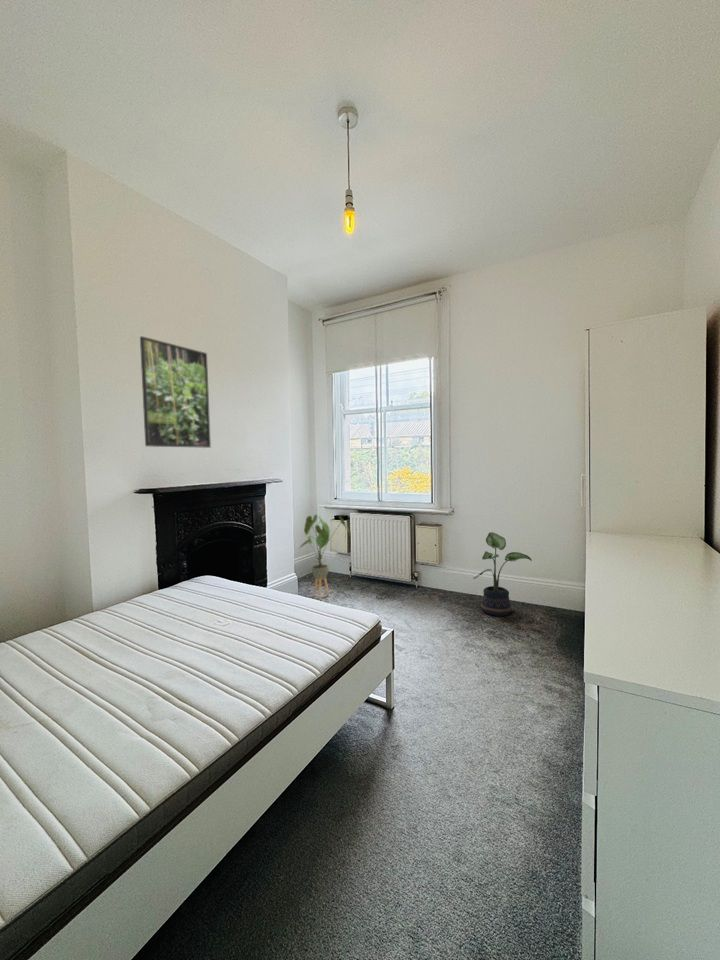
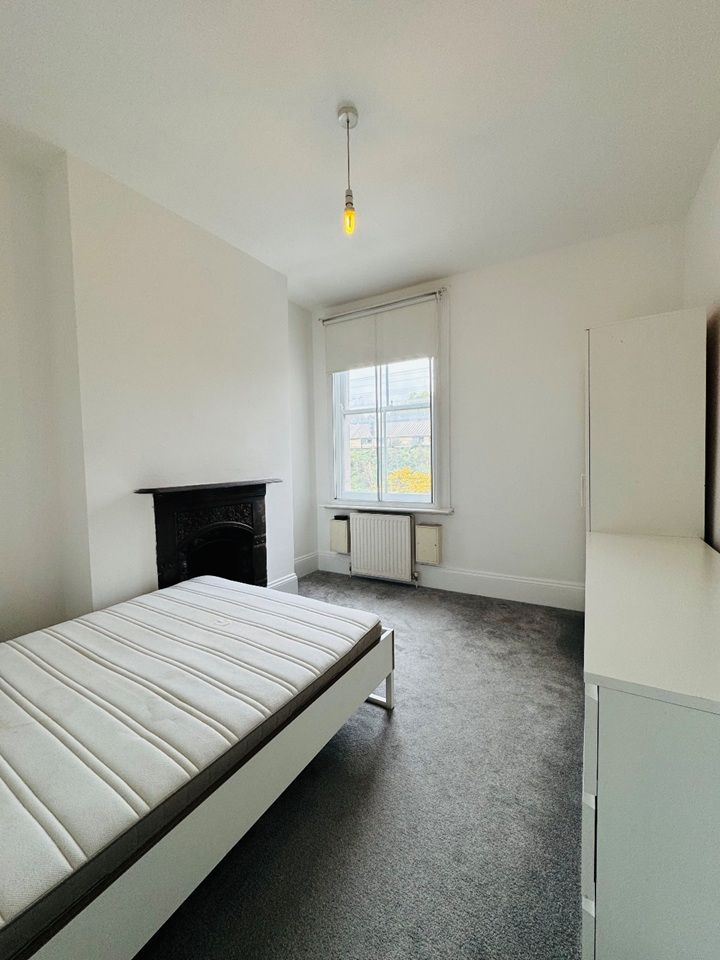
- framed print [139,335,212,449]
- potted plant [472,531,533,617]
- house plant [298,513,351,601]
